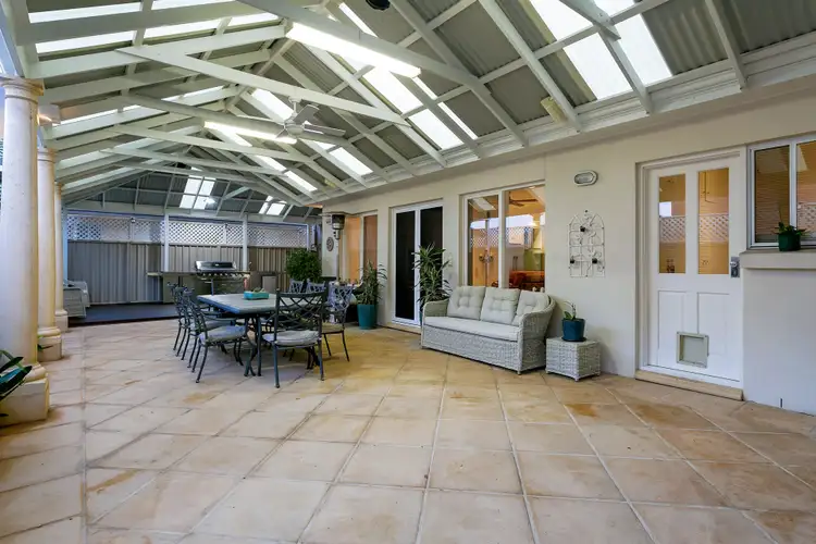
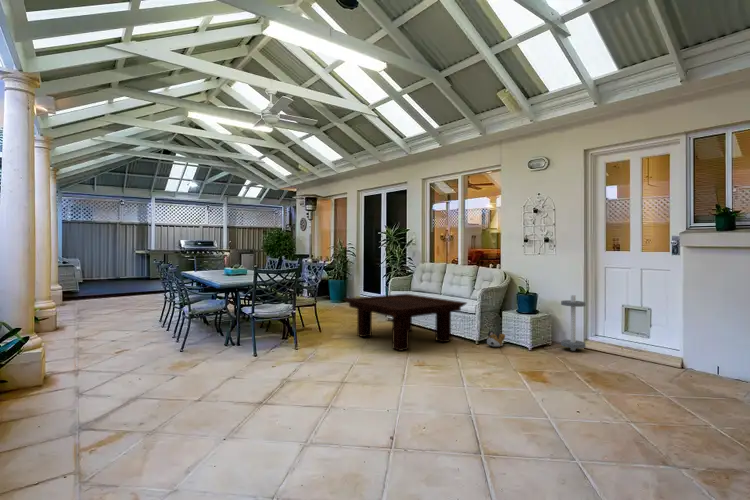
+ side table [560,294,586,351]
+ plush toy [484,330,506,348]
+ coffee table [343,293,468,352]
